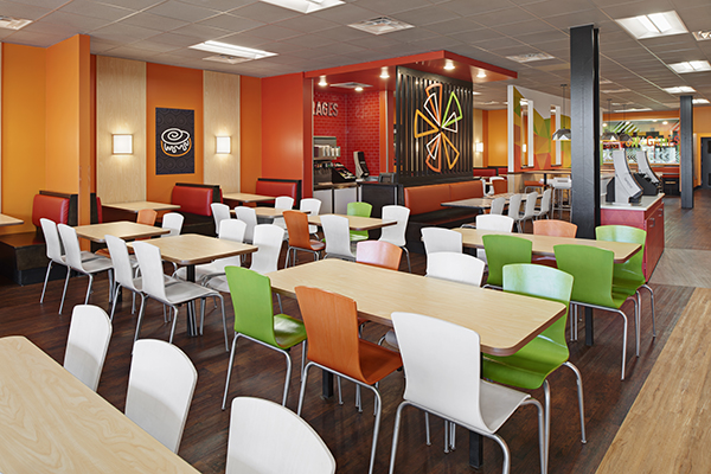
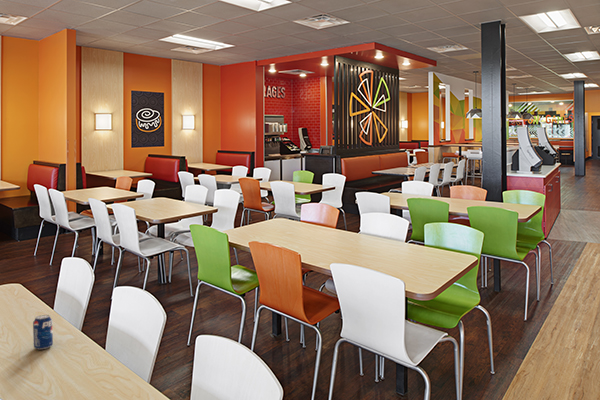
+ beverage can [32,314,54,350]
